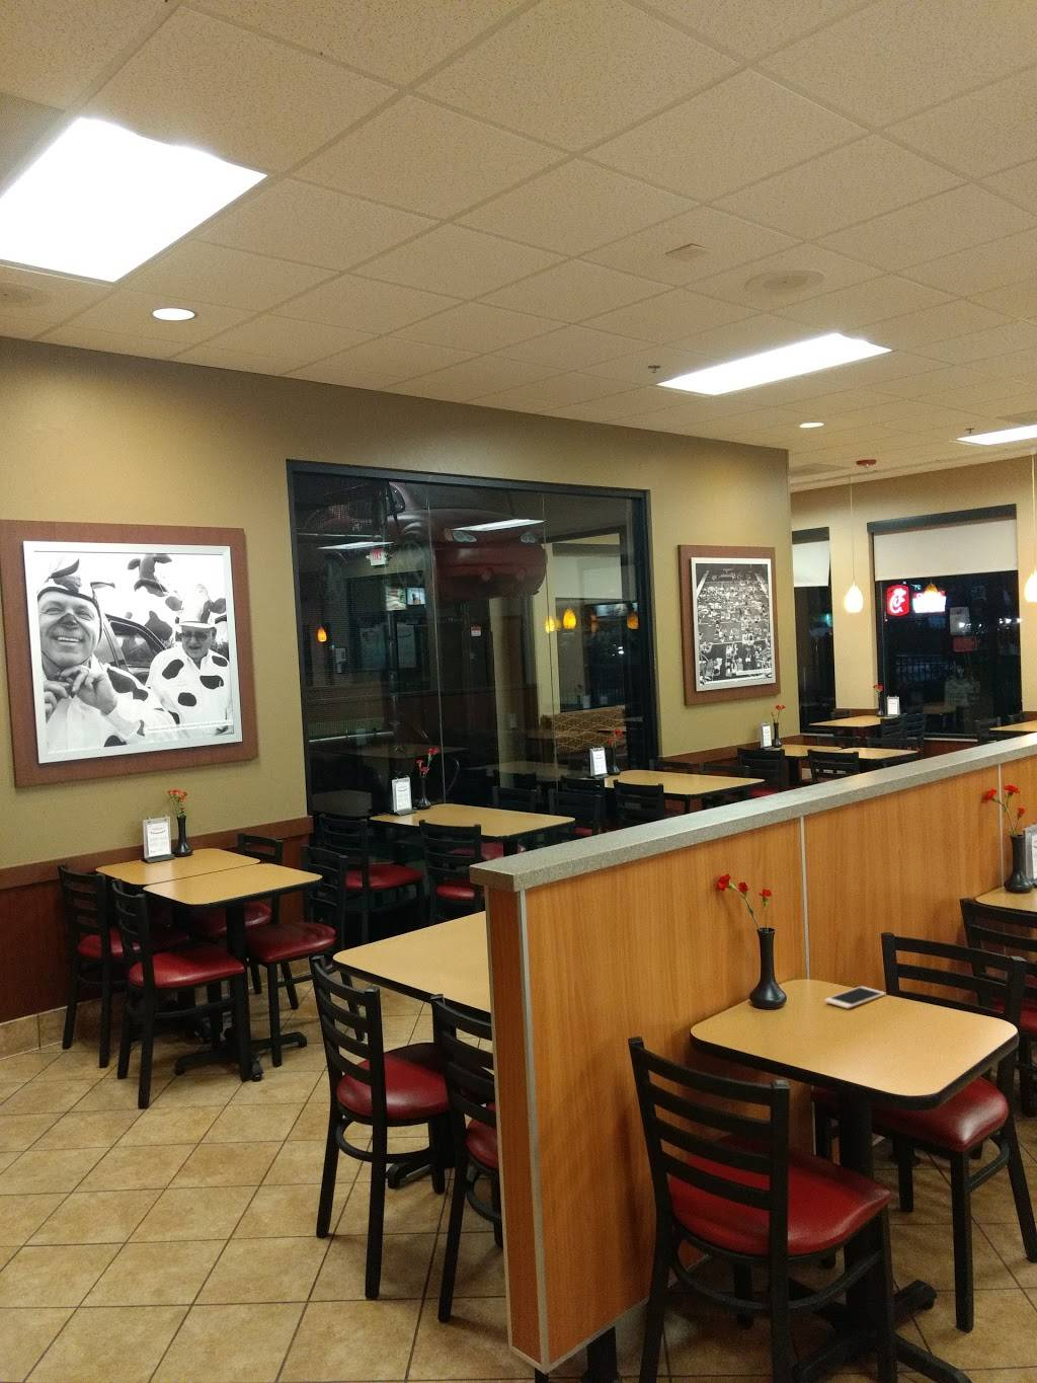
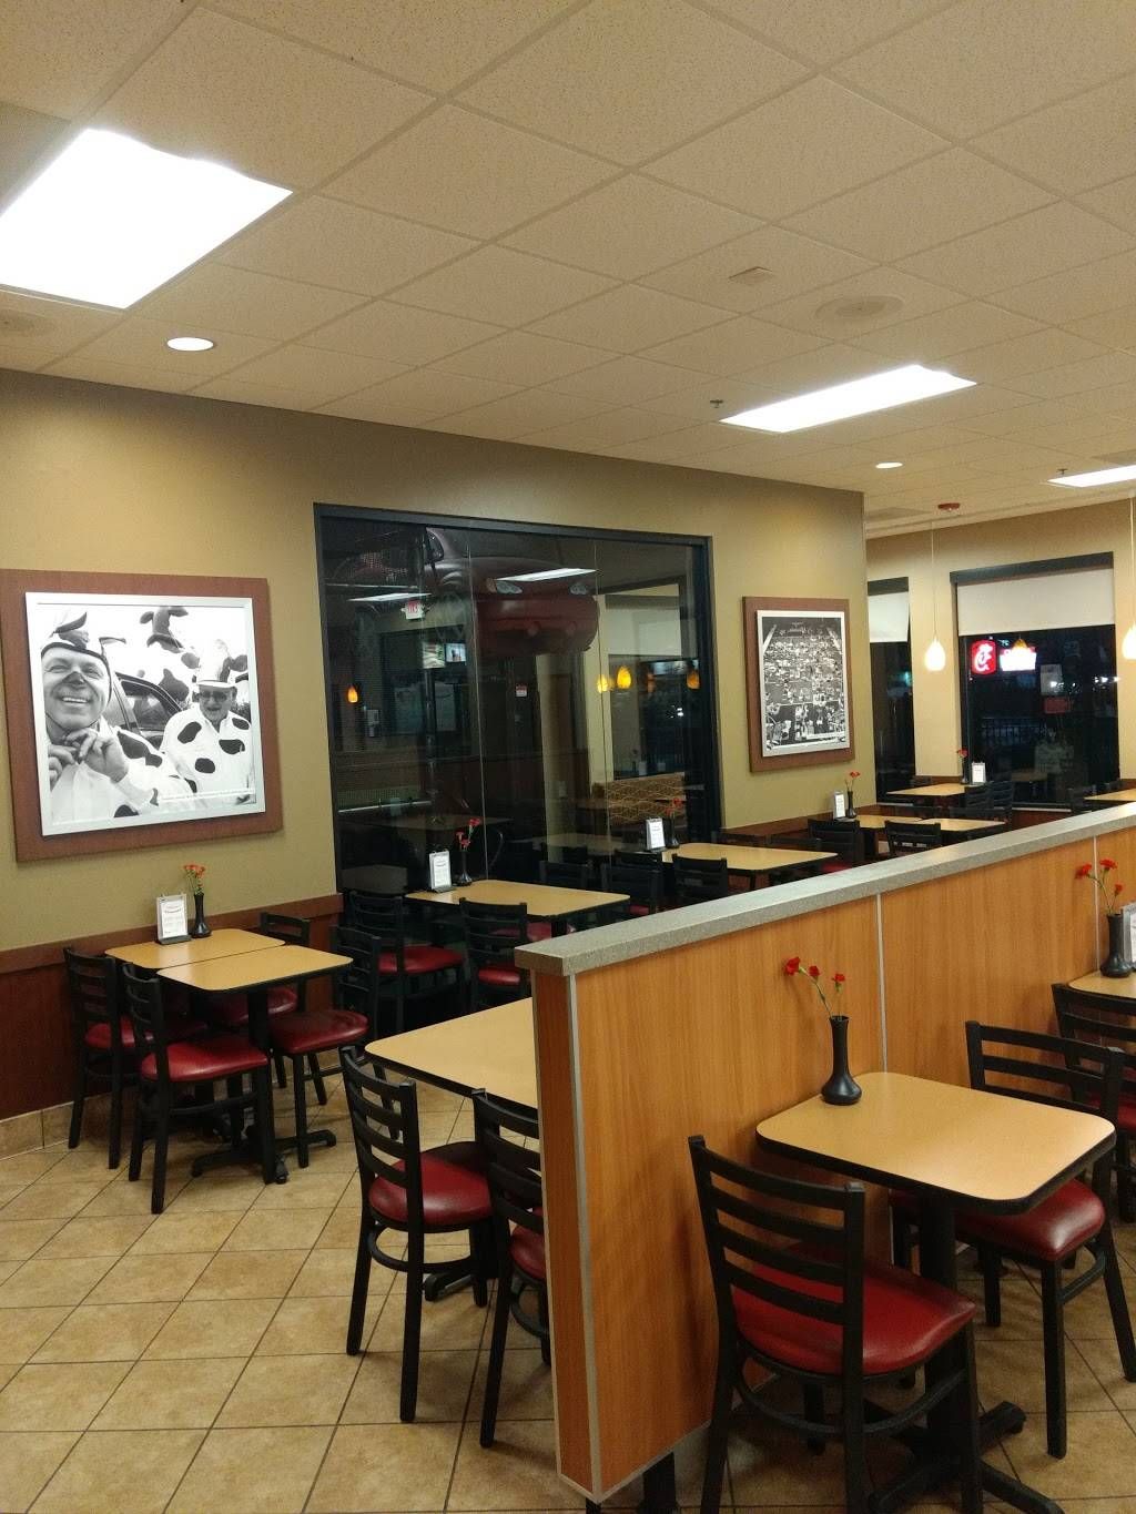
- cell phone [823,986,887,1010]
